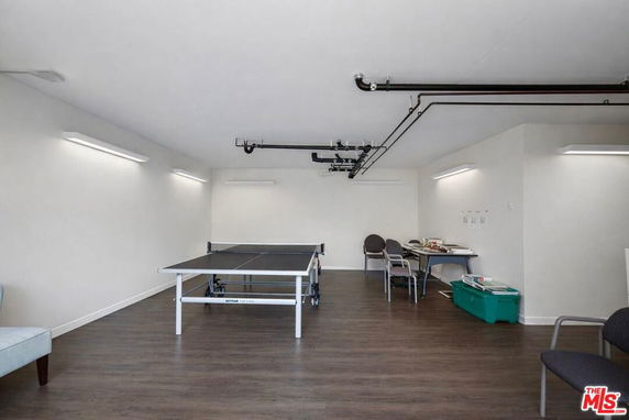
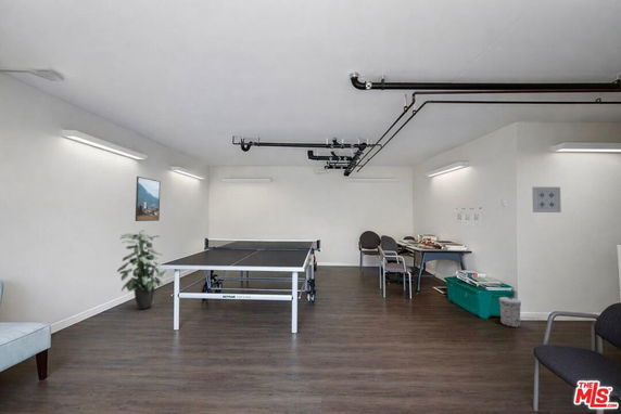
+ wall art [531,185,562,214]
+ trash can [498,296,522,328]
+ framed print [135,176,162,222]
+ indoor plant [116,229,166,310]
